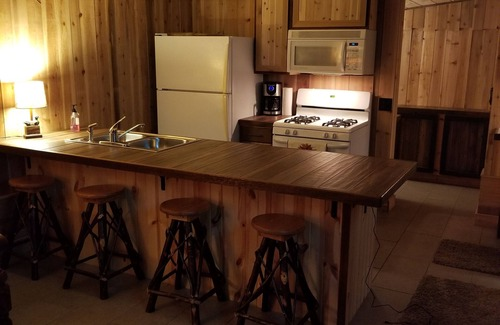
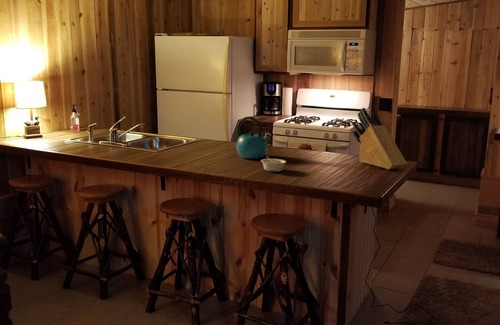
+ legume [260,155,287,173]
+ kettle [236,116,272,160]
+ knife block [351,107,408,170]
